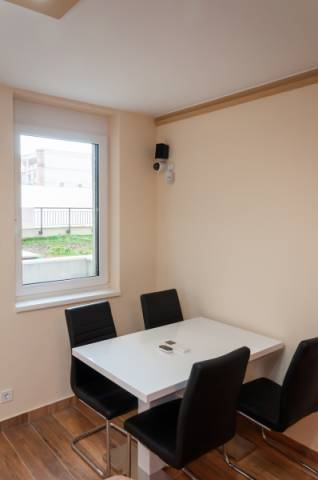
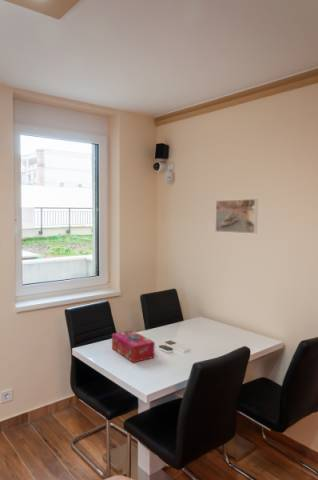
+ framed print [214,198,259,234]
+ tissue box [111,329,156,364]
